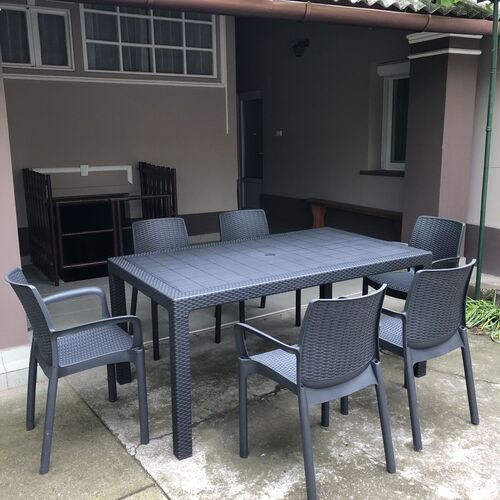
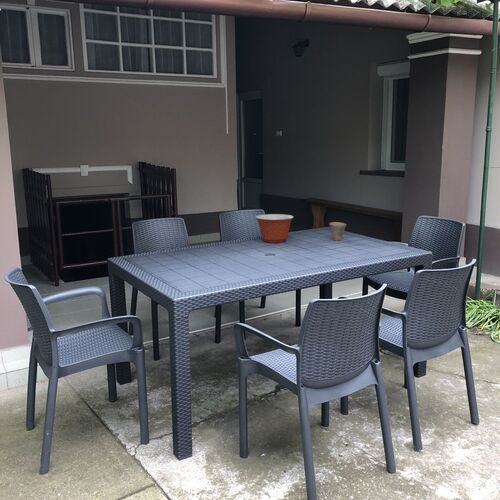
+ mixing bowl [254,213,295,244]
+ cup [329,221,347,242]
